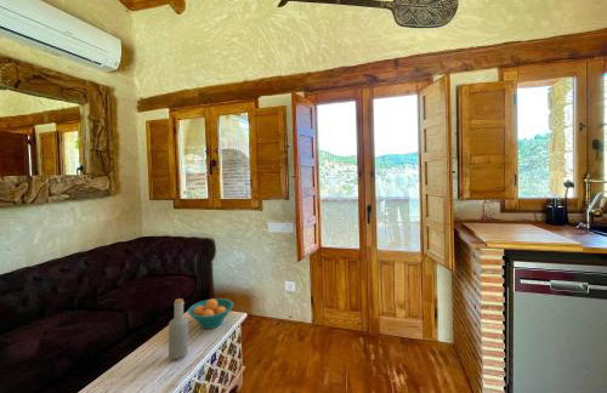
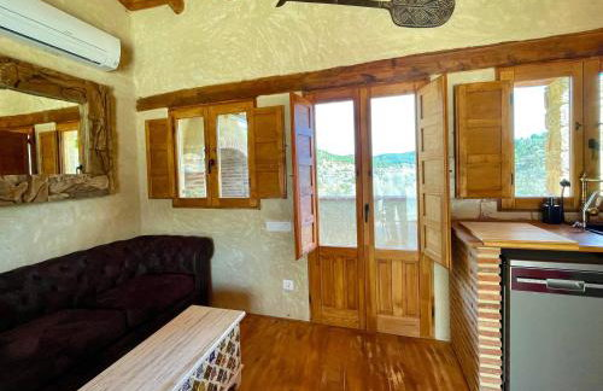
- bottle [168,297,189,360]
- fruit bowl [187,297,234,330]
